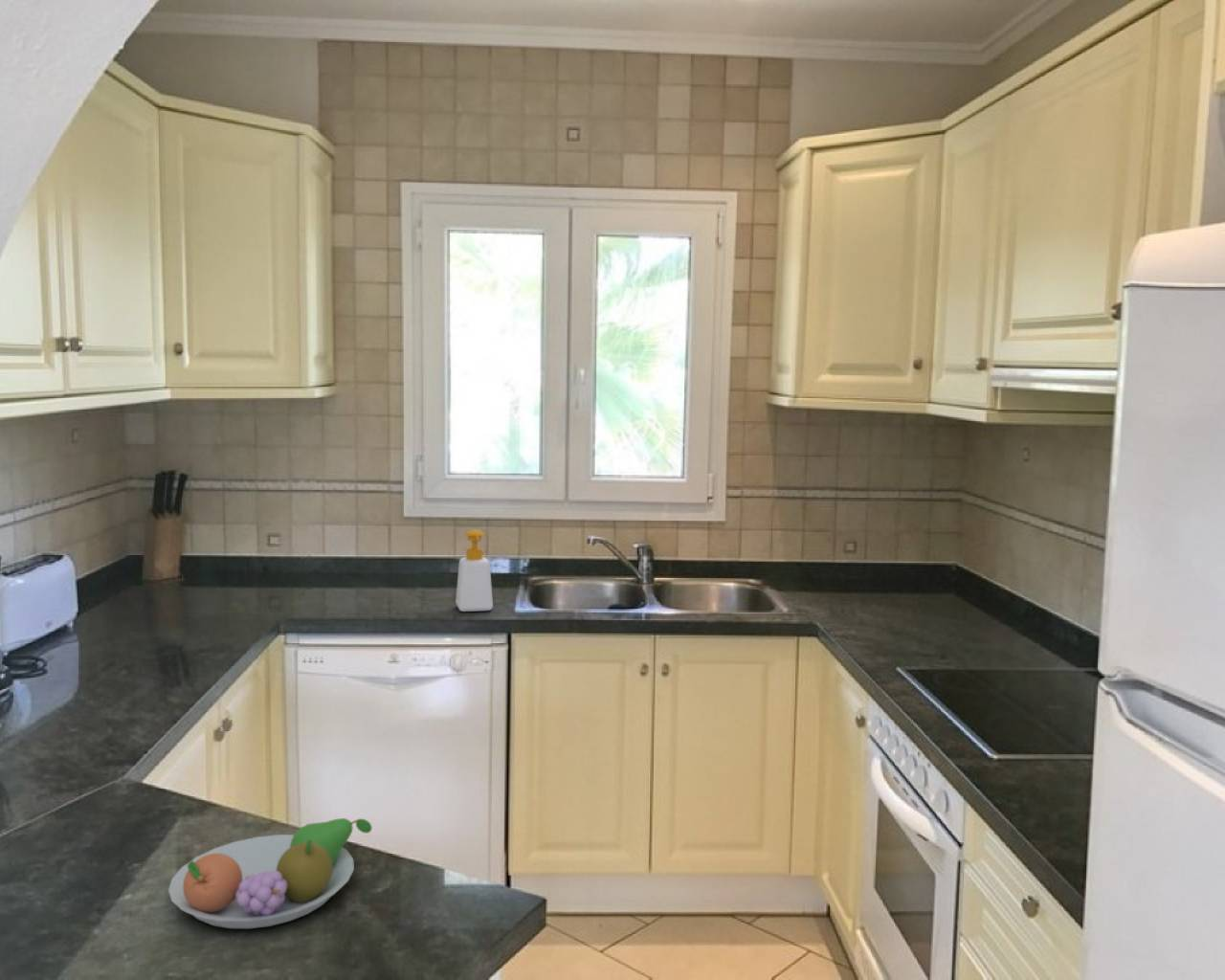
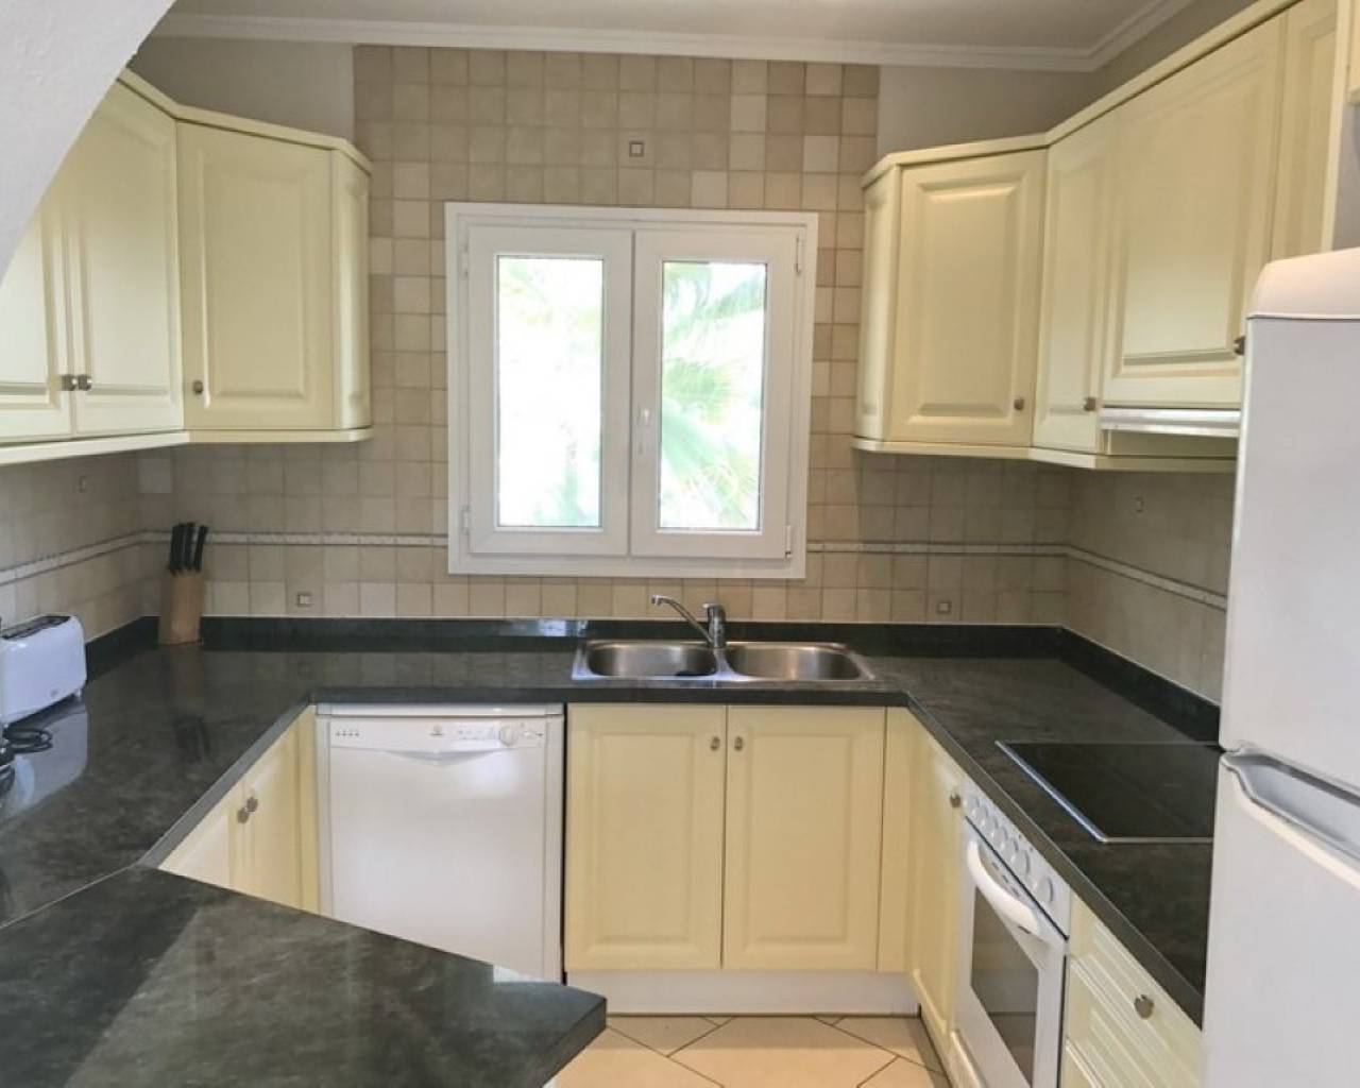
- soap bottle [455,529,494,612]
- fruit bowl [167,817,372,929]
